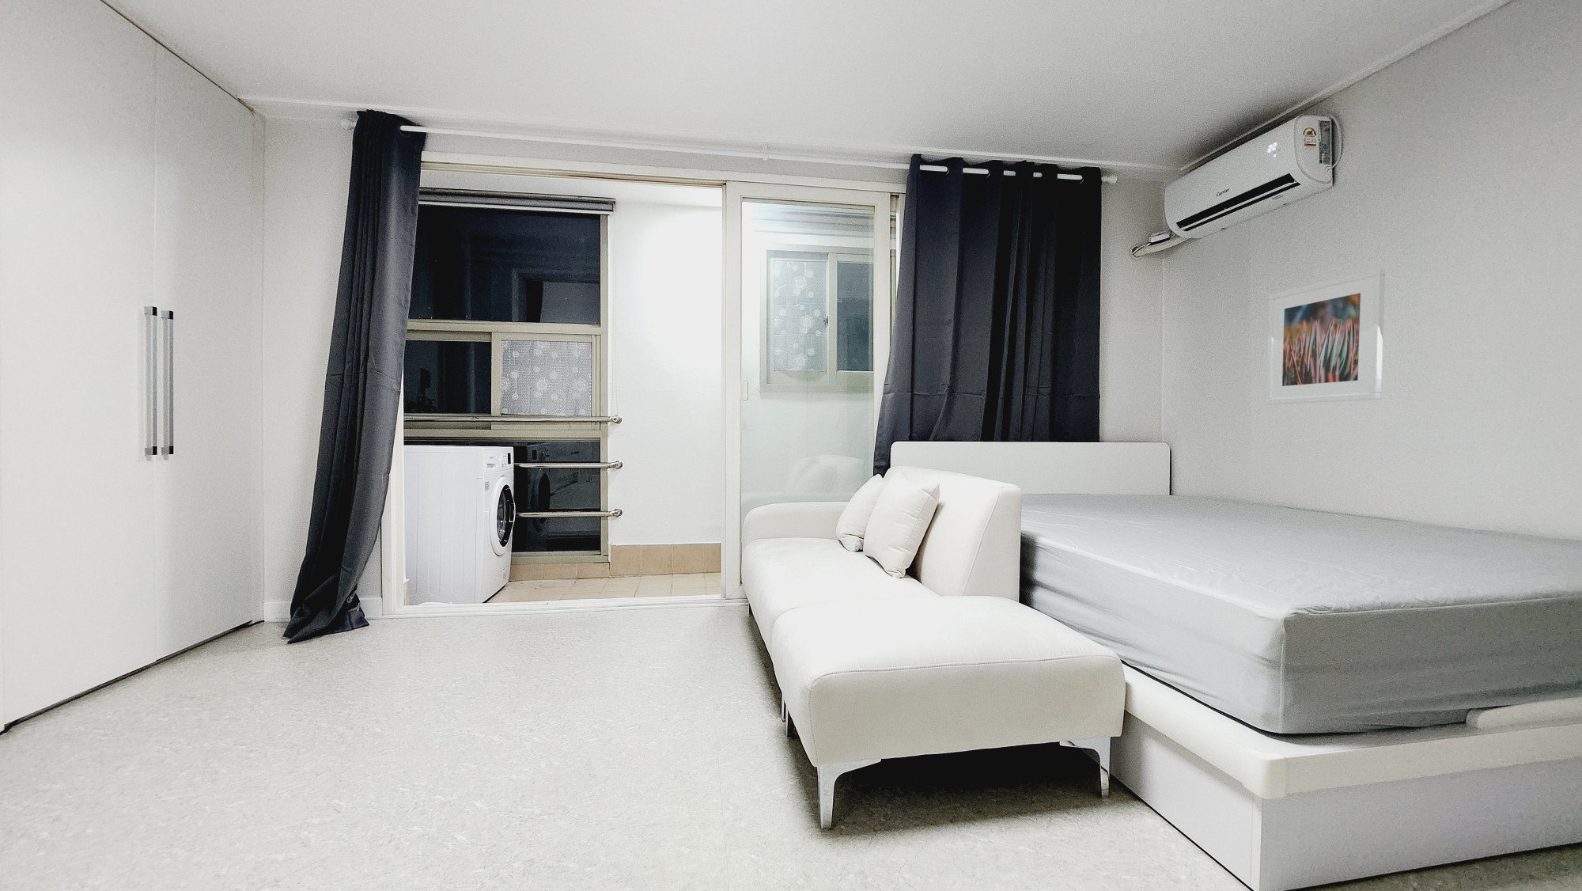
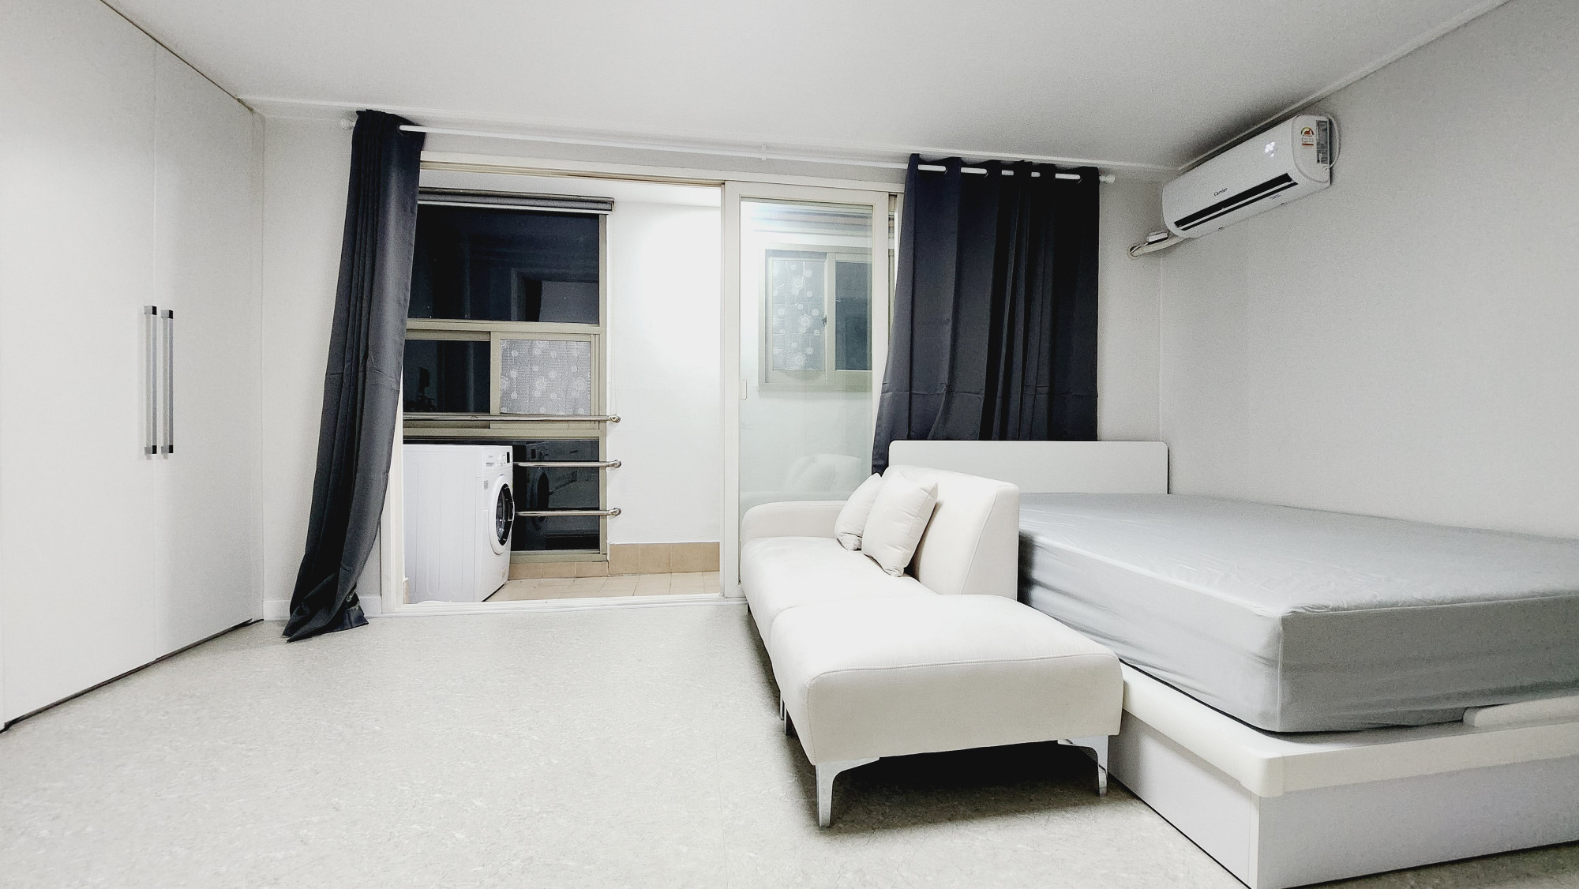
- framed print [1266,267,1385,405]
